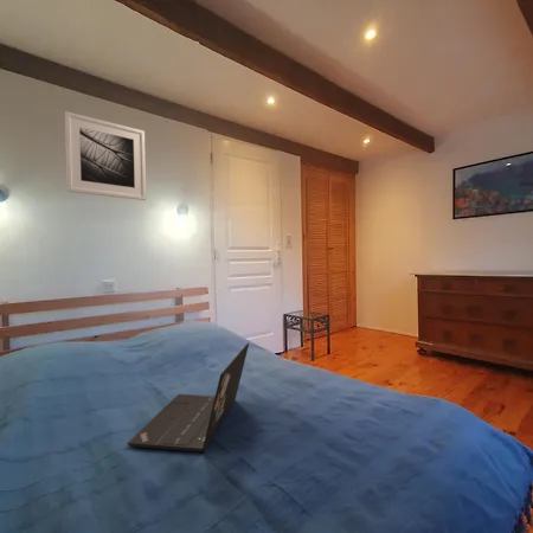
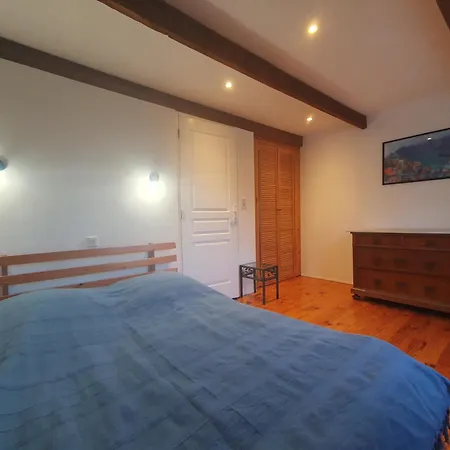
- laptop [126,342,250,454]
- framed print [64,110,147,201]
